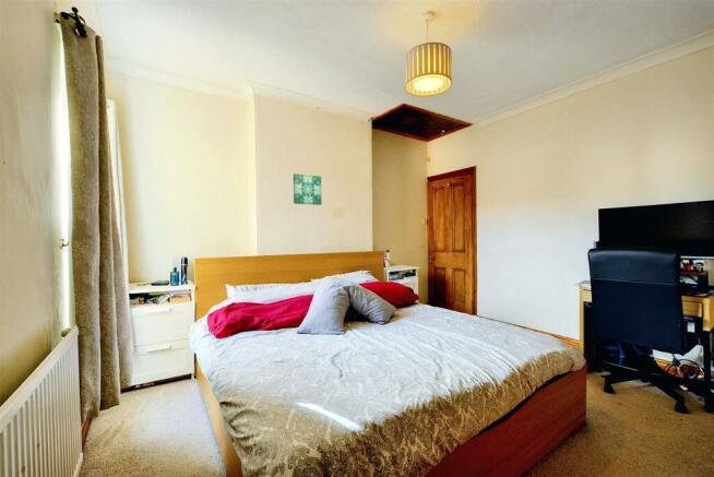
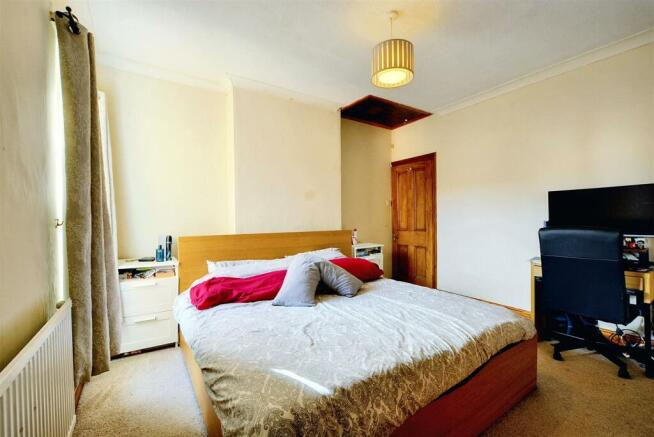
- wall art [293,172,322,206]
